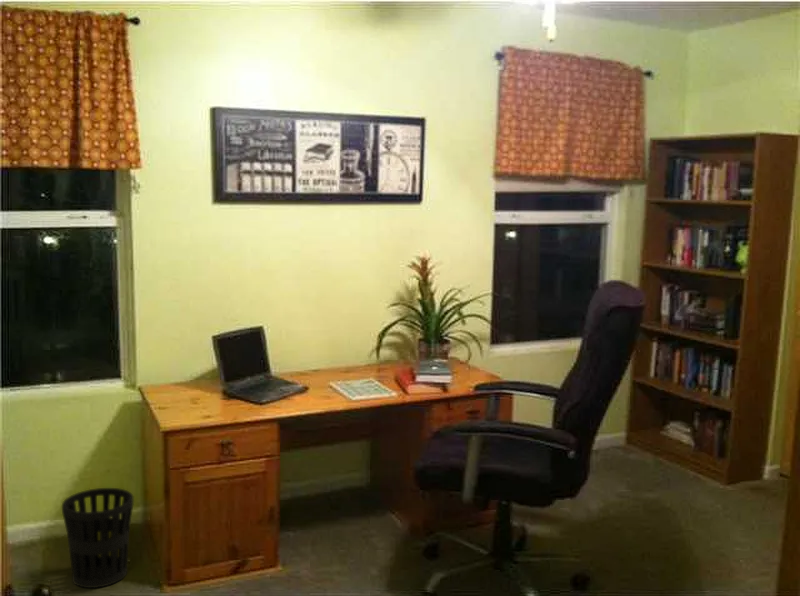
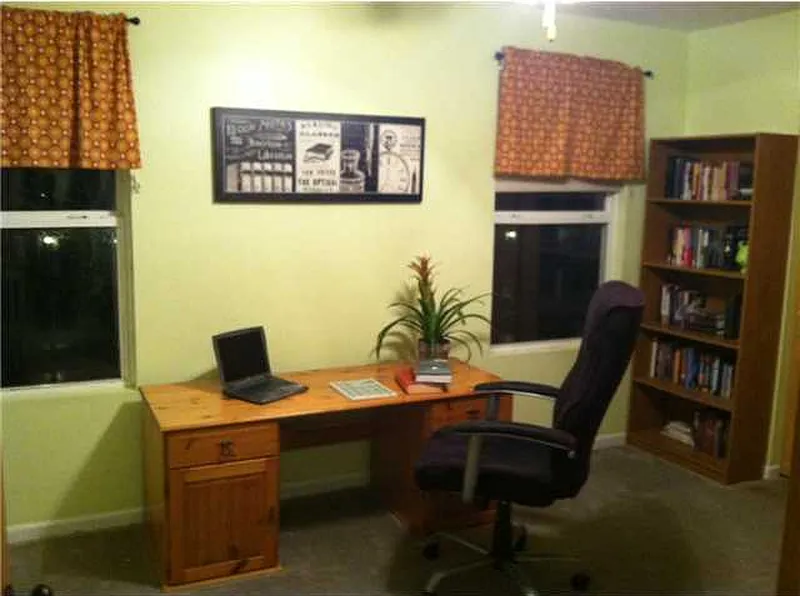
- wastebasket [61,487,135,589]
